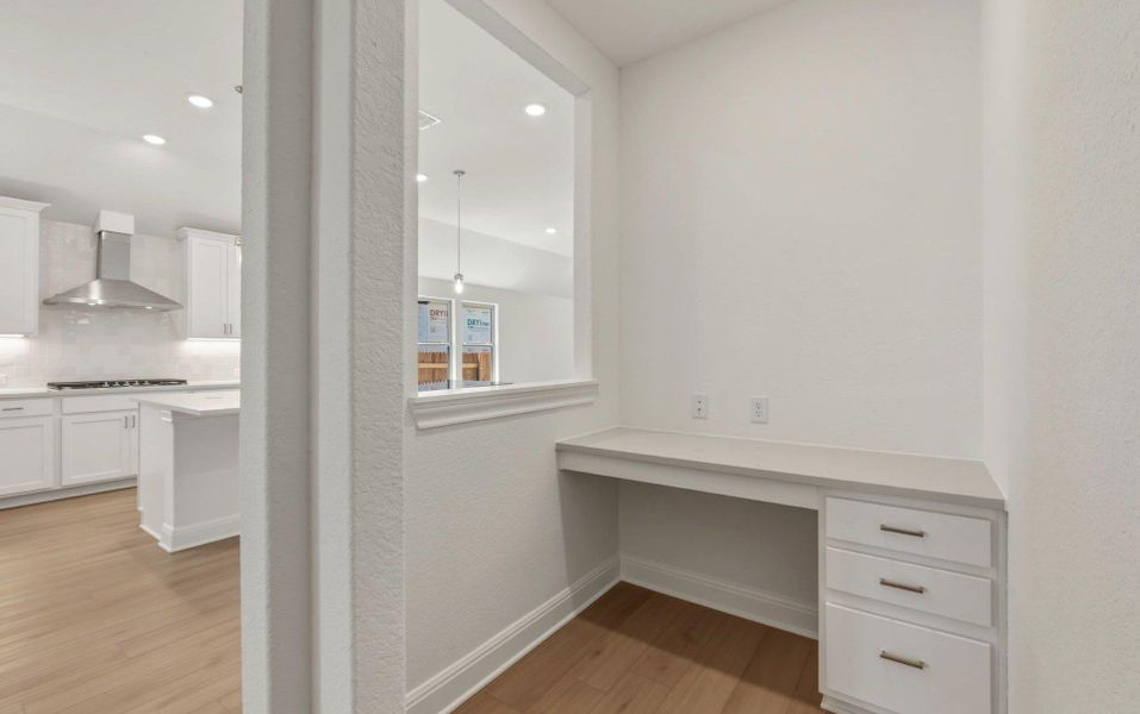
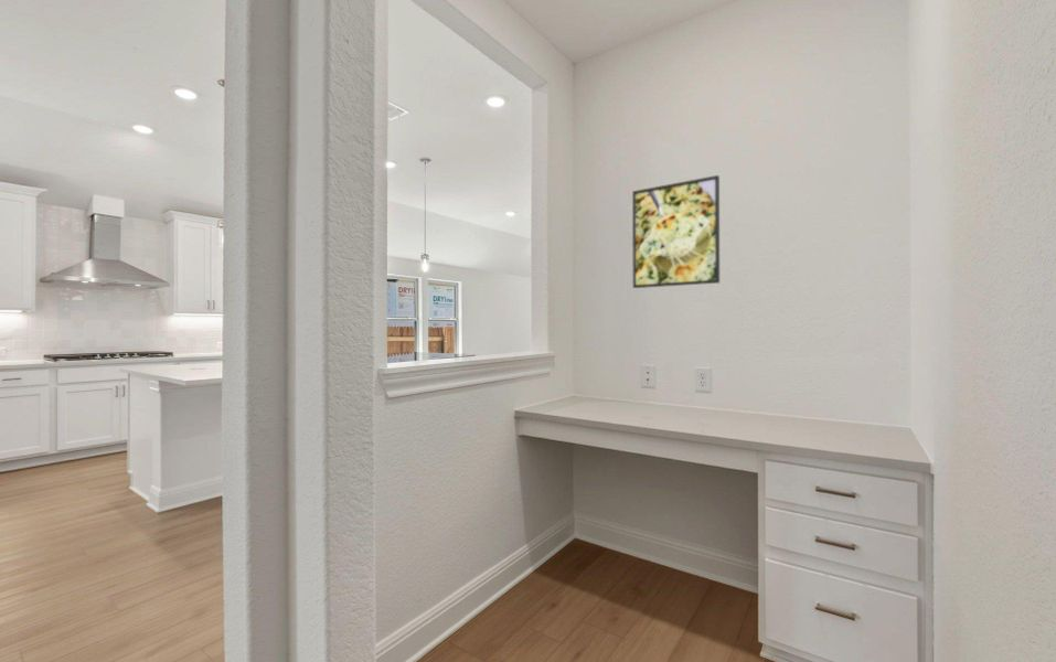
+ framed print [631,174,721,289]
